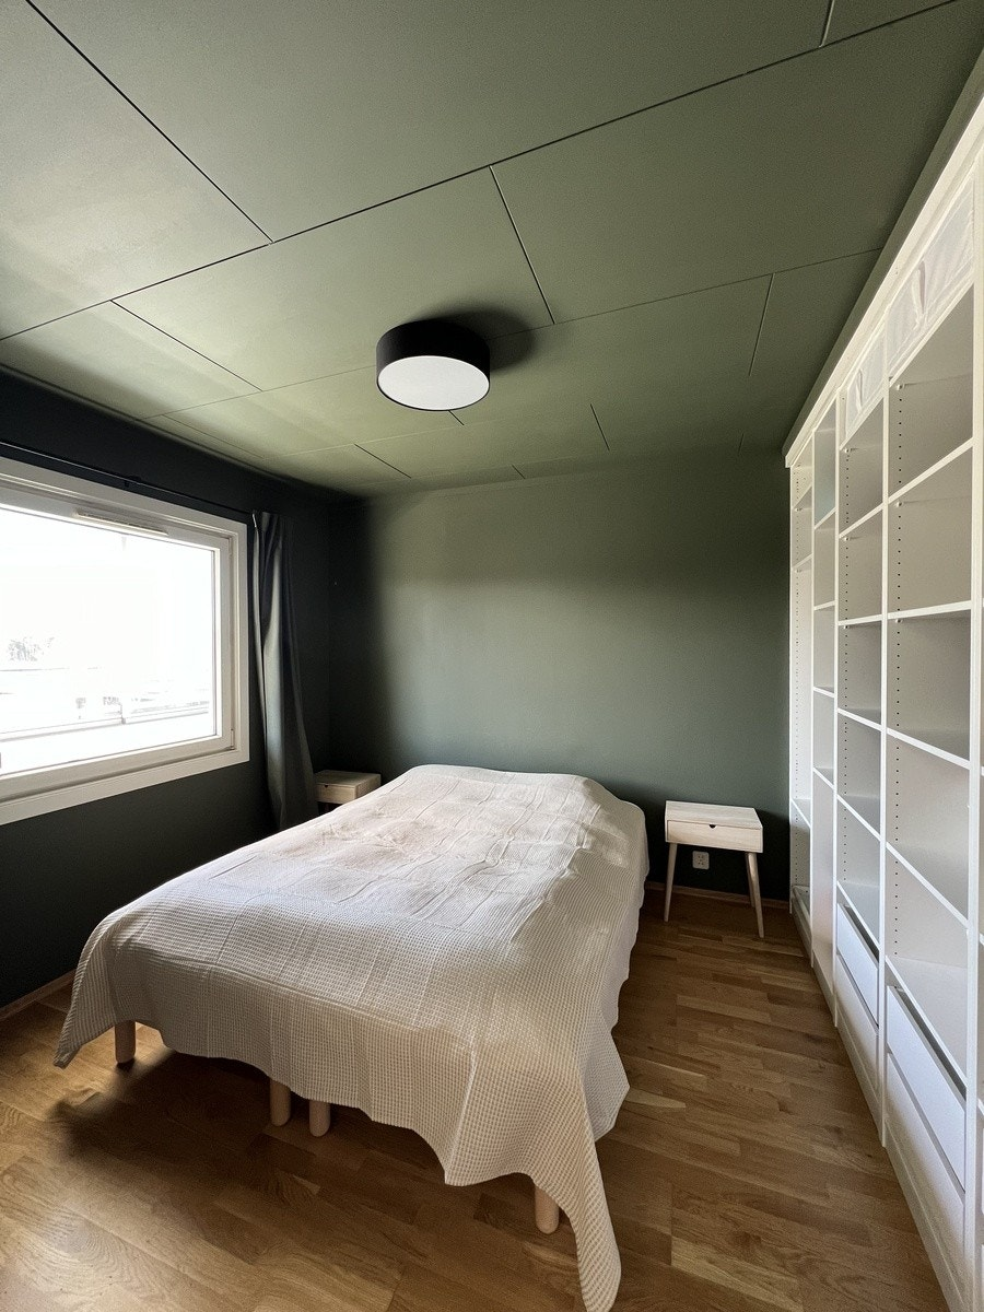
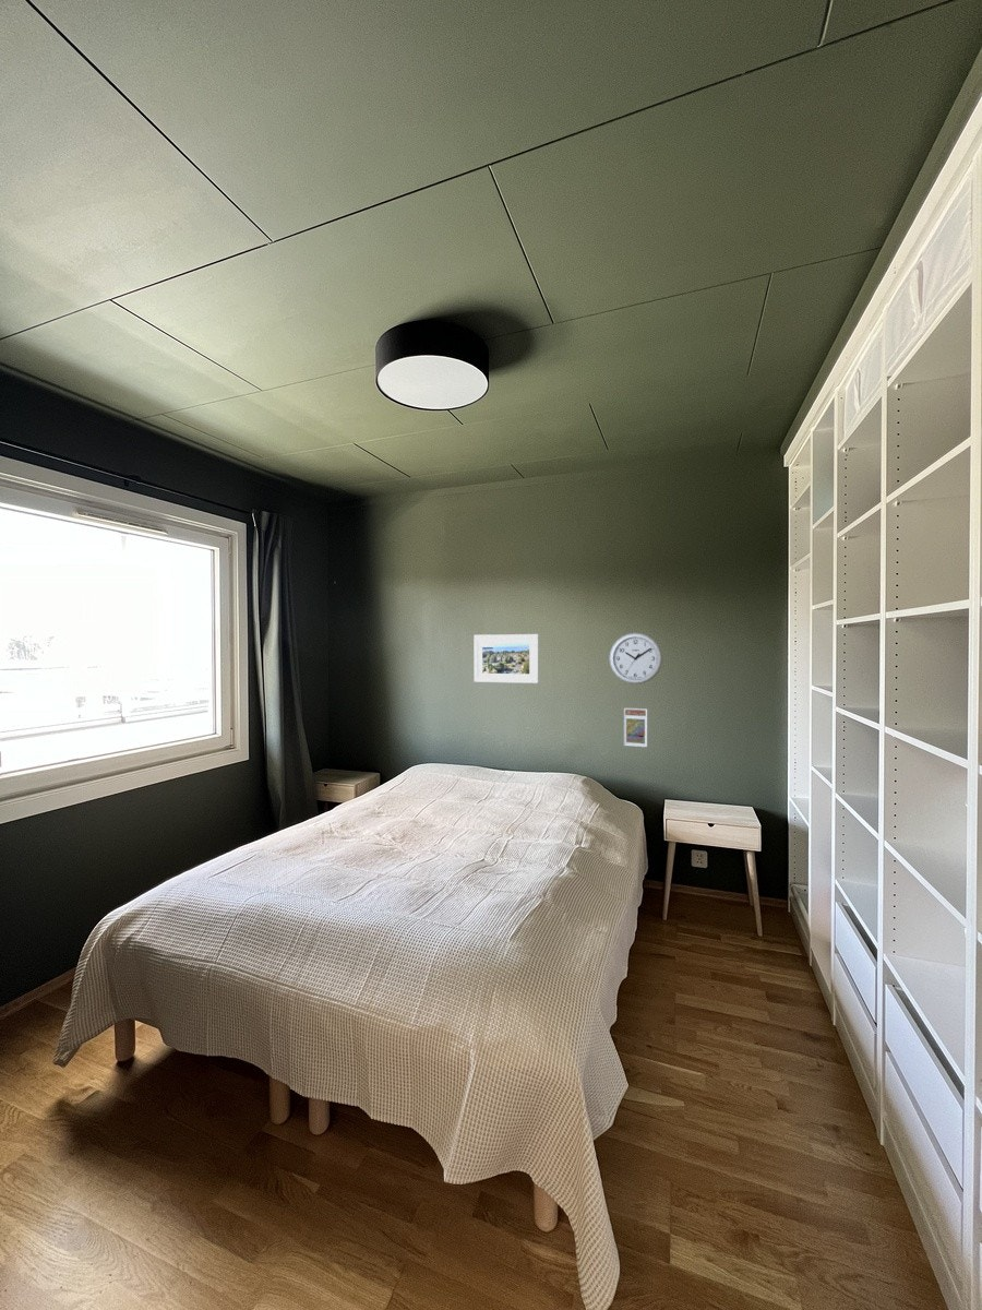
+ trading card display case [623,707,648,748]
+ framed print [474,633,540,684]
+ wall clock [608,632,663,686]
